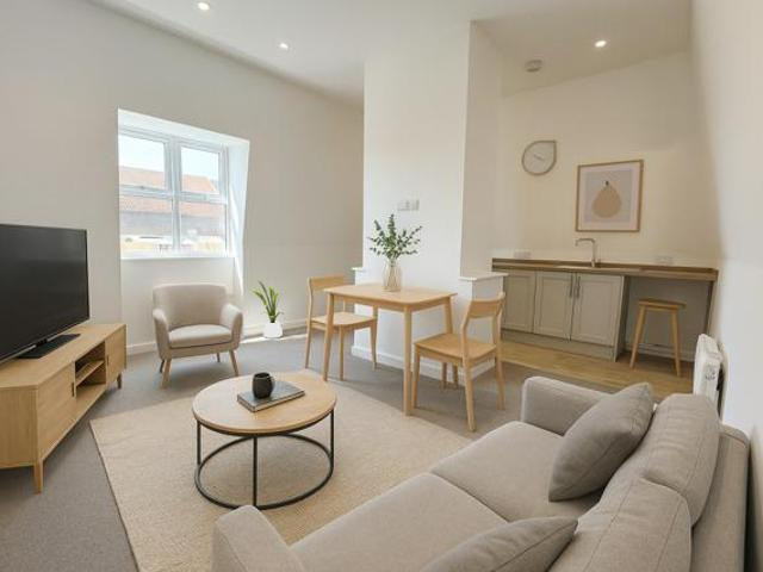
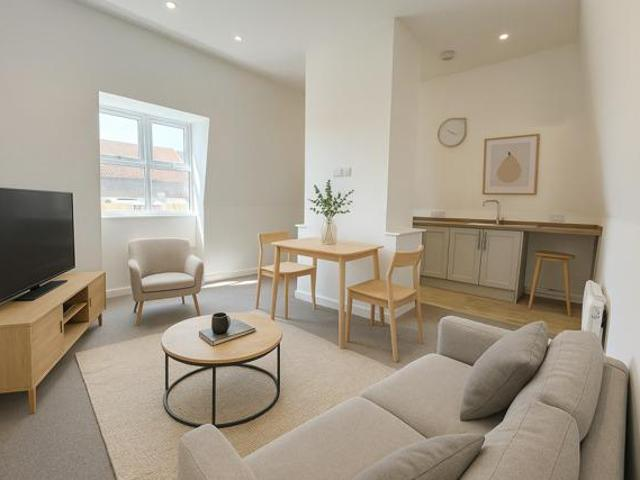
- house plant [249,279,285,340]
